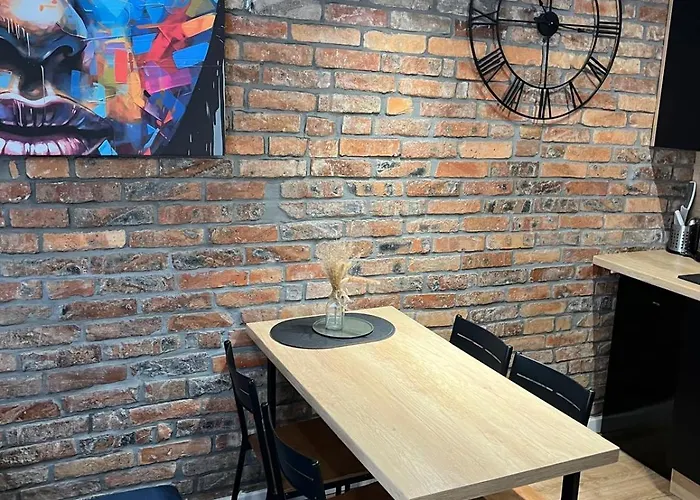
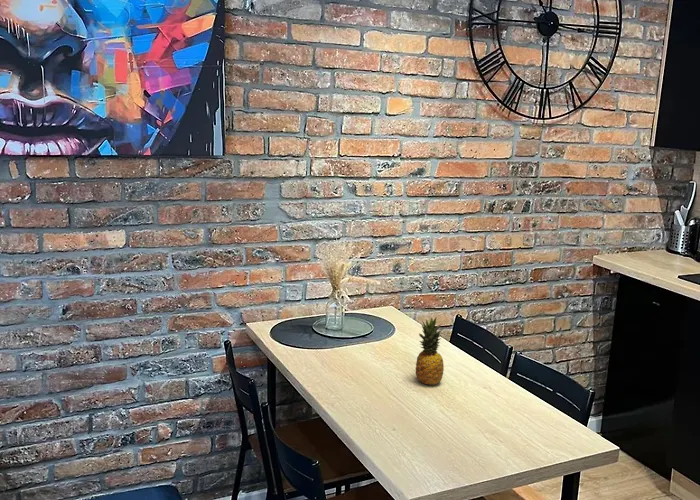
+ fruit [414,317,445,386]
